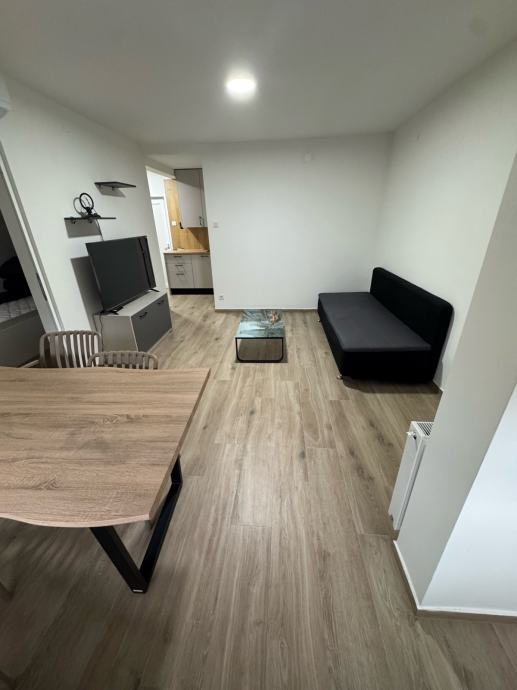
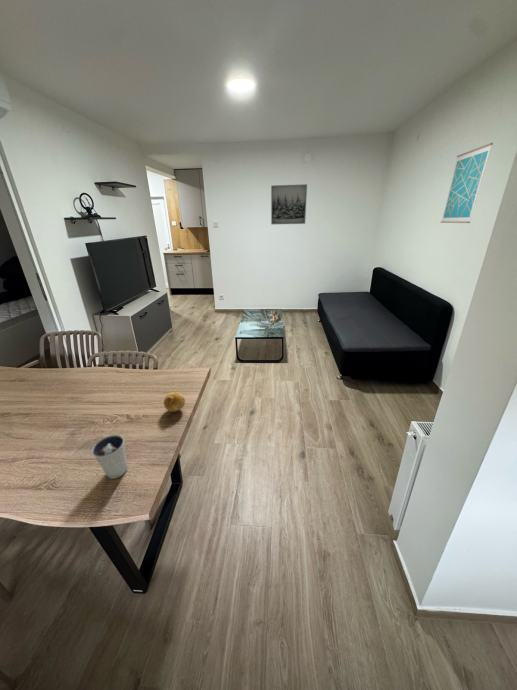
+ wall art [270,183,308,225]
+ fruit [163,391,186,413]
+ wall art [439,142,494,224]
+ dixie cup [91,434,128,480]
